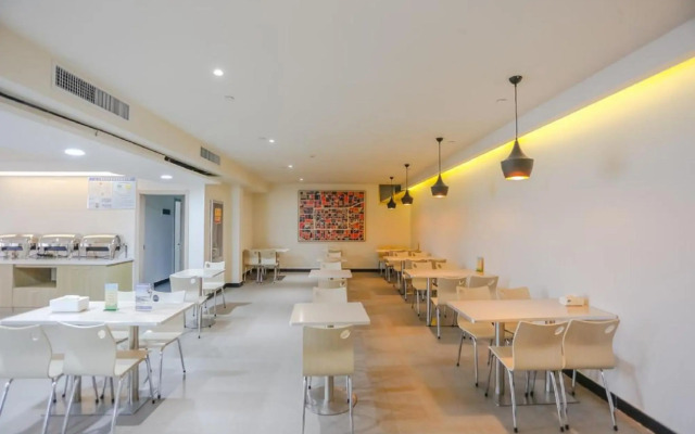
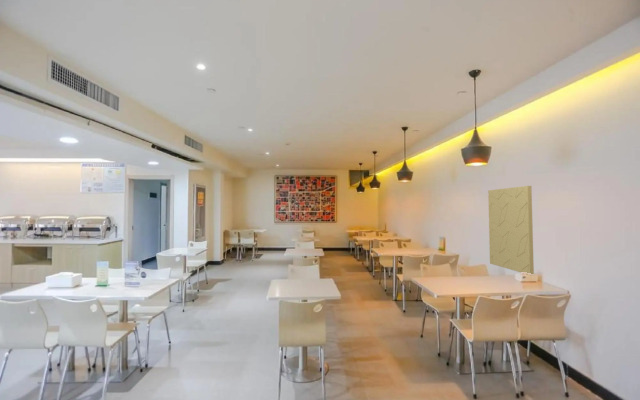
+ wall panel [487,185,535,275]
